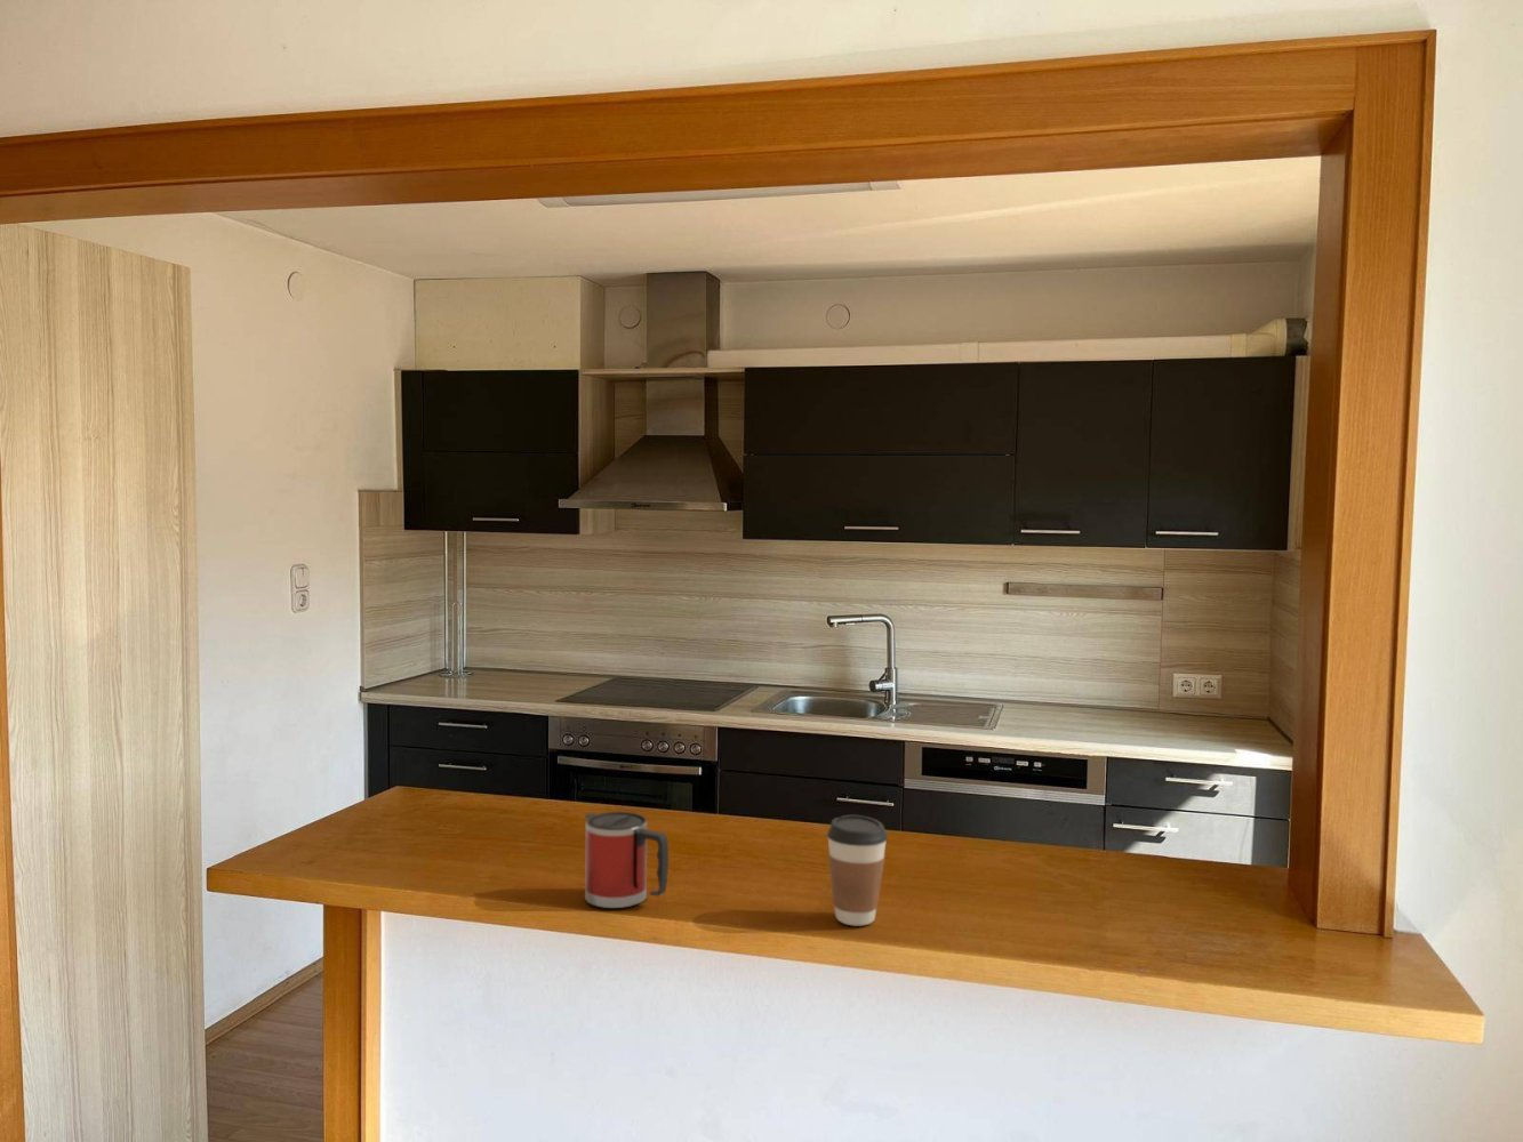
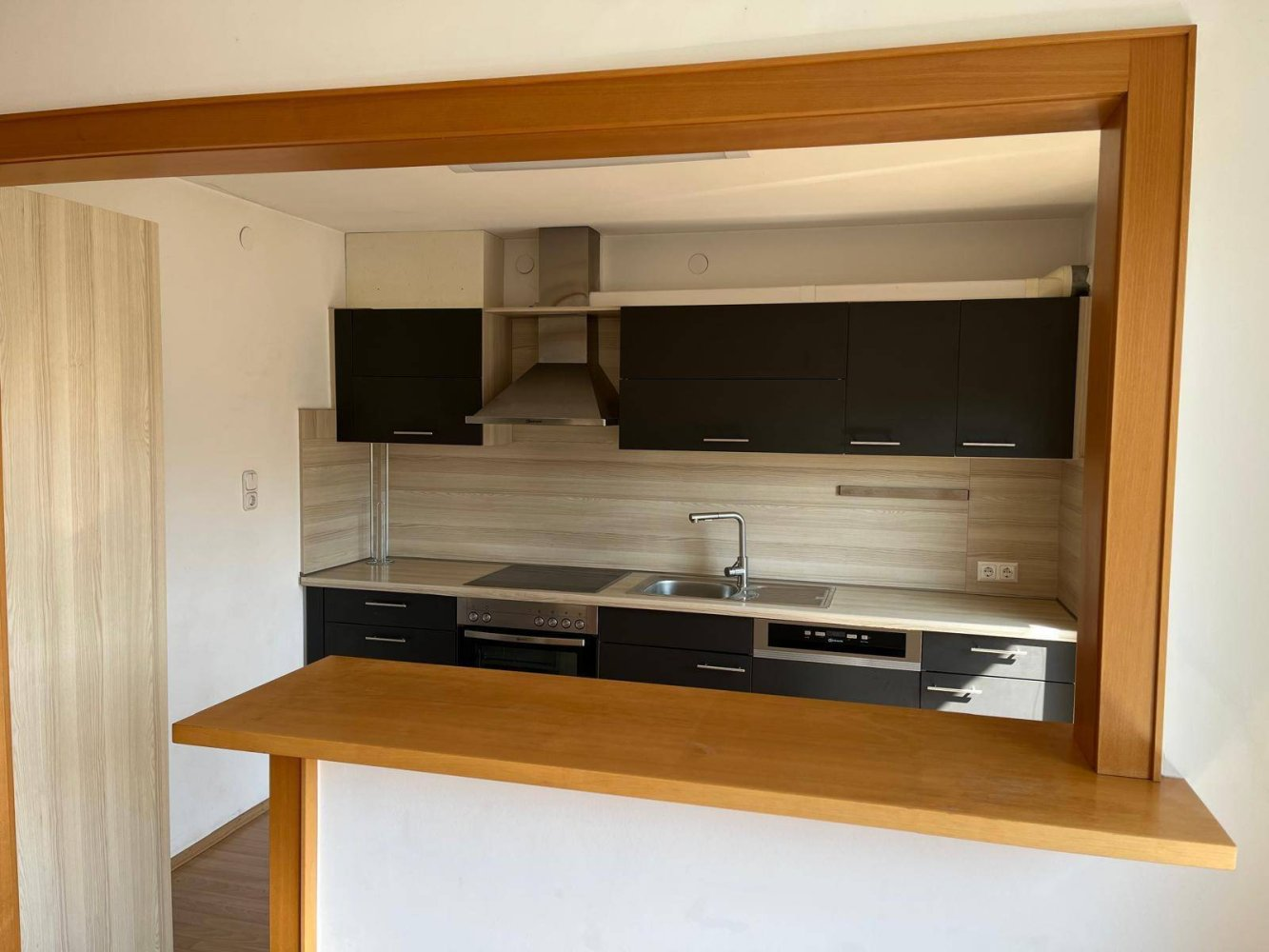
- coffee cup [826,815,889,927]
- mug [583,811,670,909]
